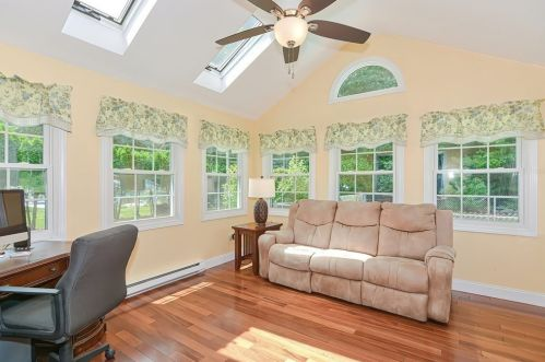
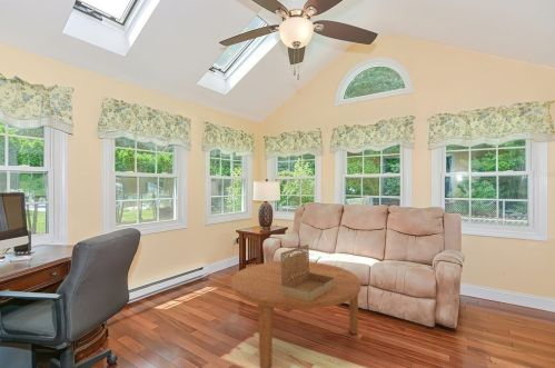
+ decorative box [280,243,335,301]
+ coffee table [230,260,361,368]
